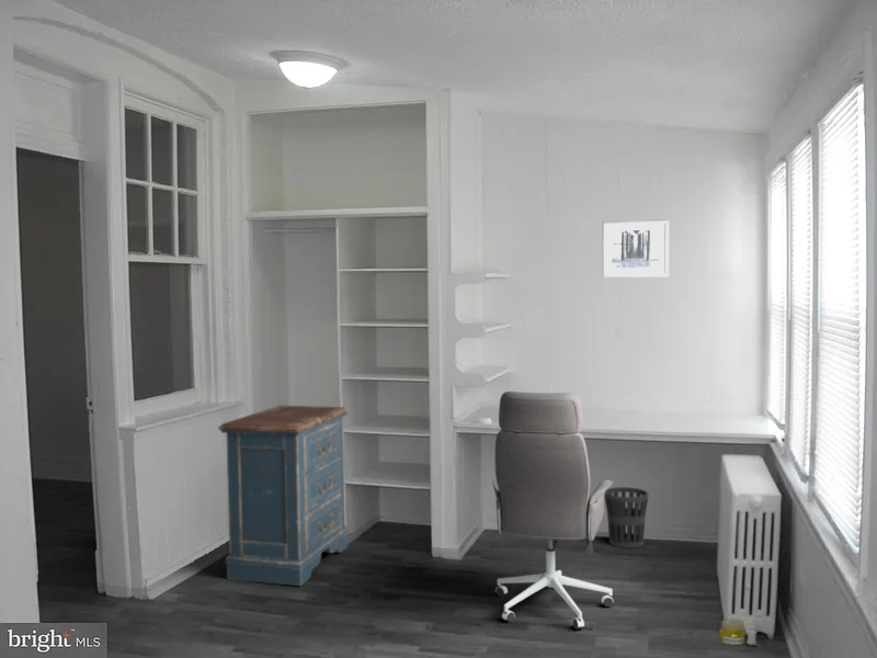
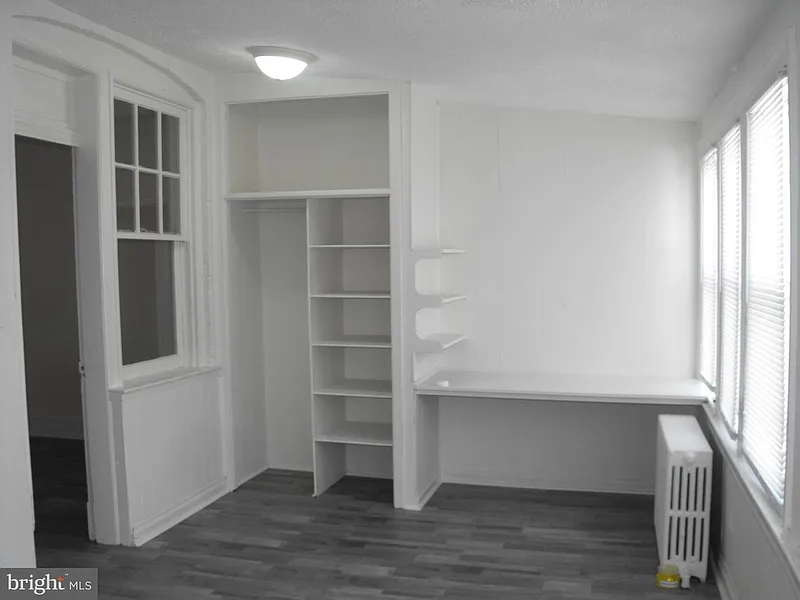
- office chair [491,390,615,631]
- wall art [601,218,670,279]
- wastebasket [604,486,650,549]
- dresser [217,405,350,587]
